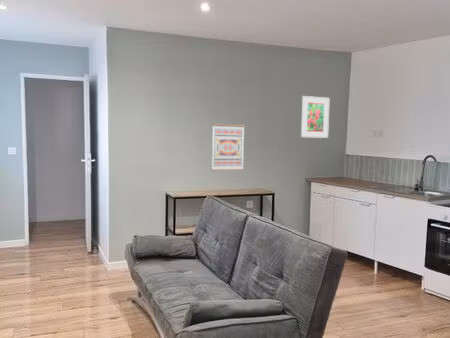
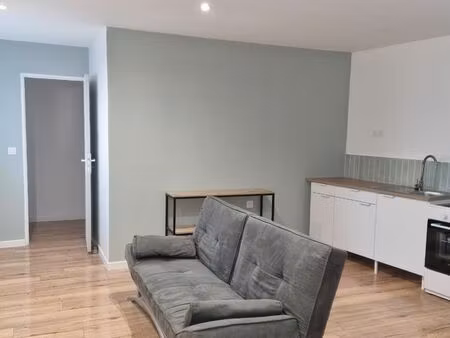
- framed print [300,95,331,139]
- wall art [211,123,246,171]
